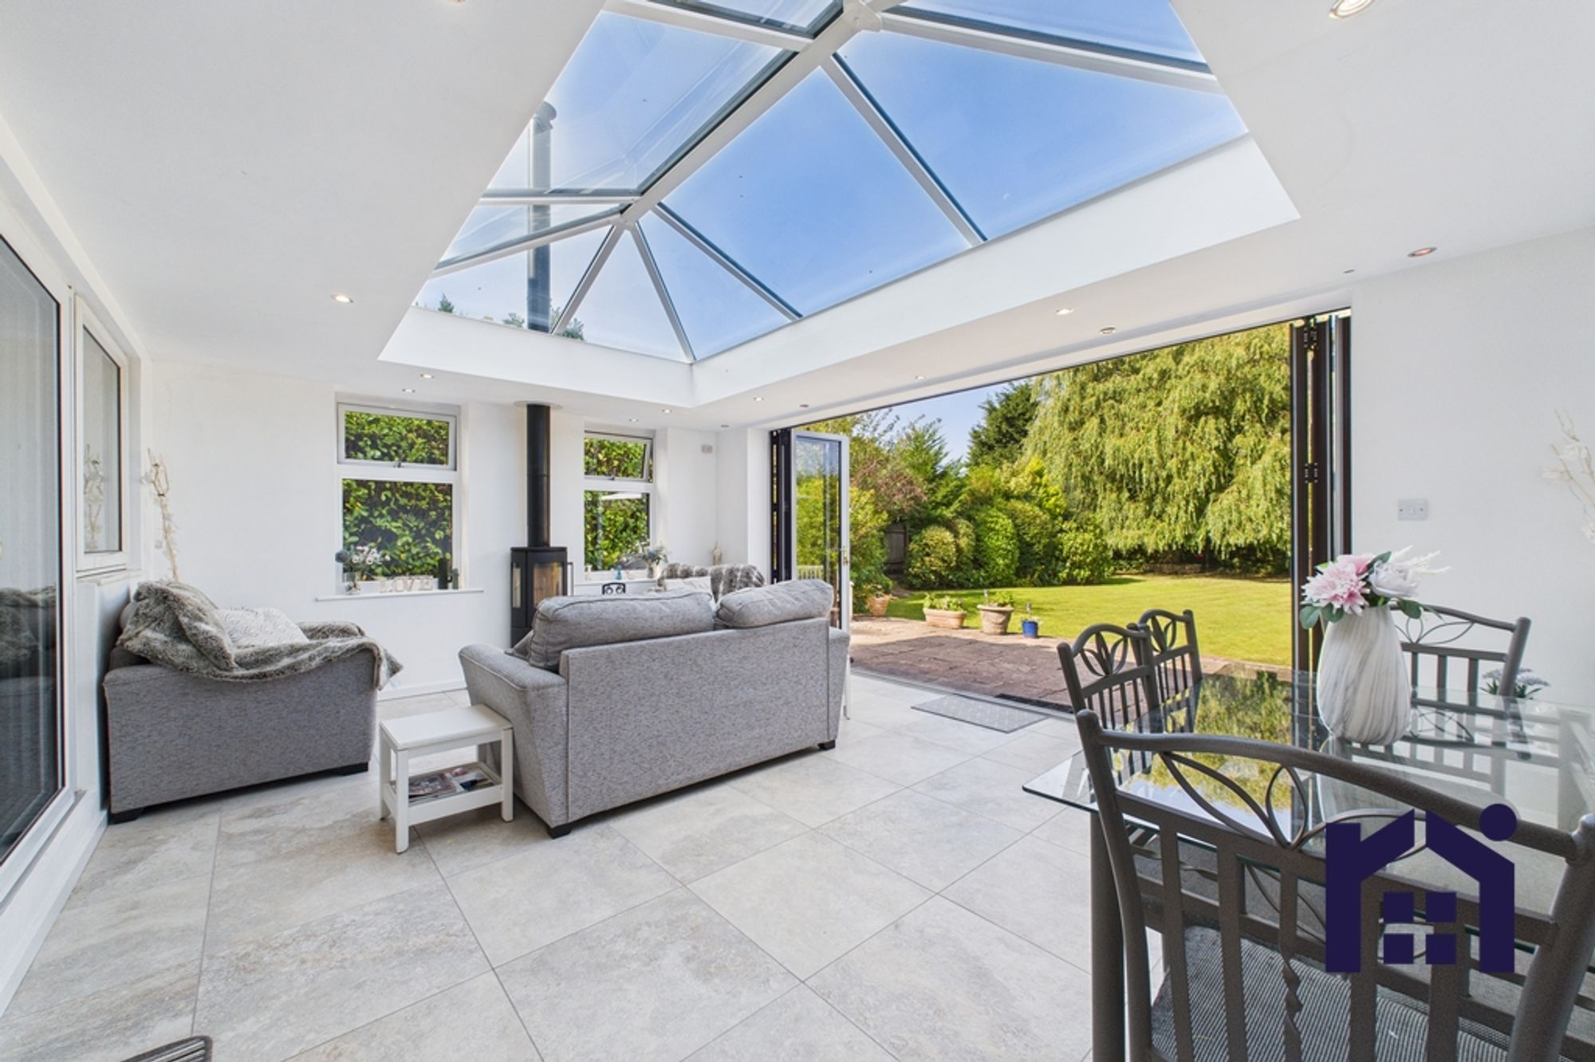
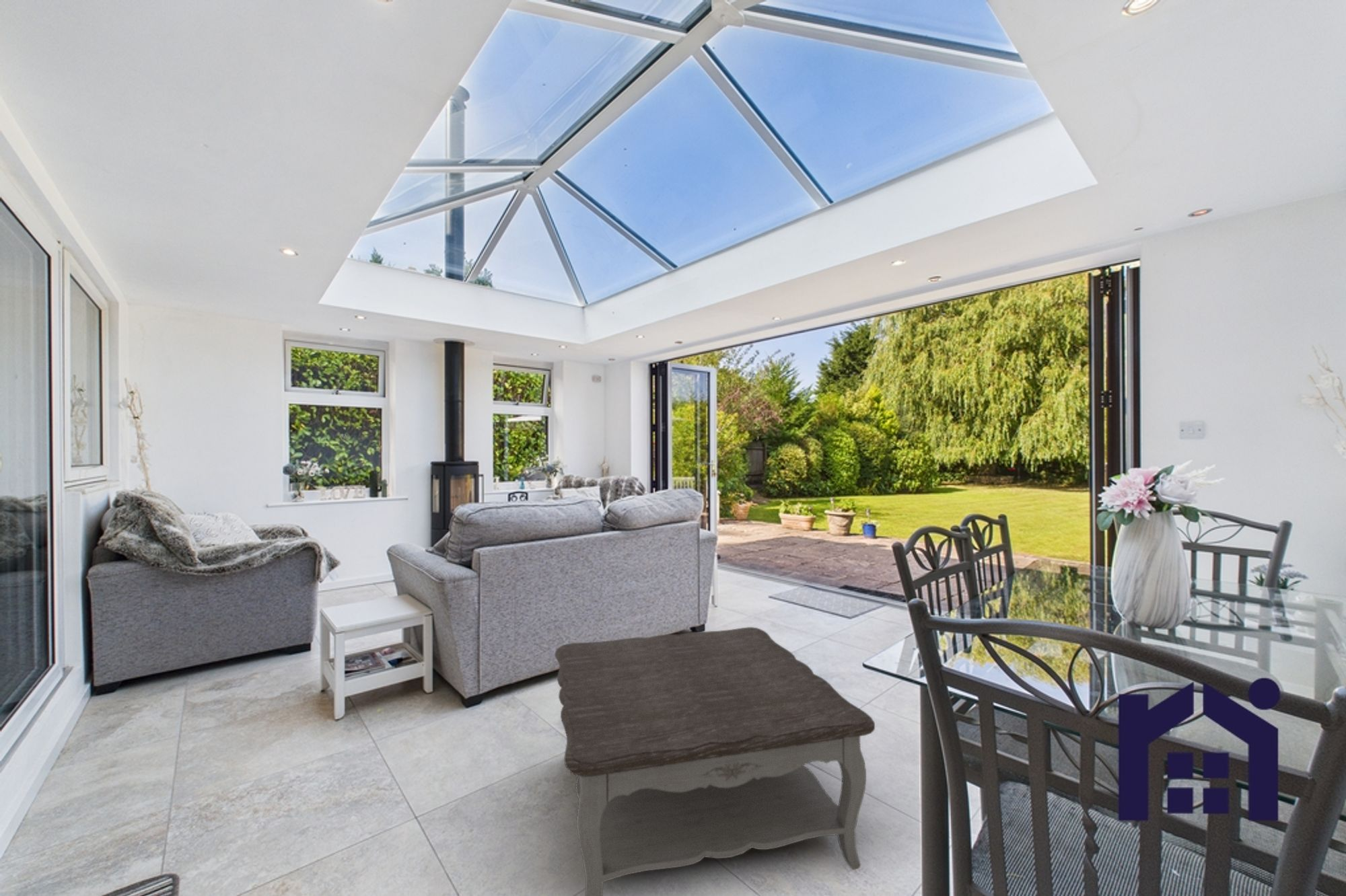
+ coffee table [555,626,876,896]
